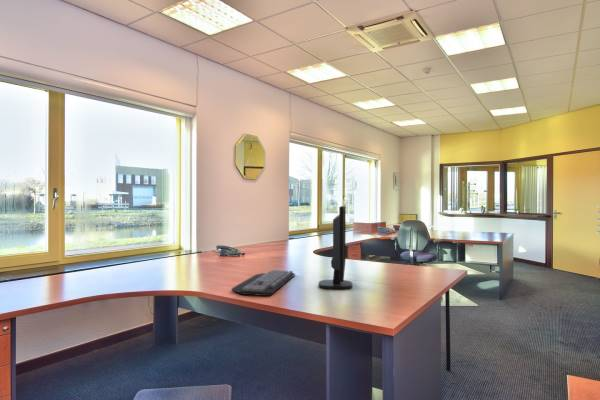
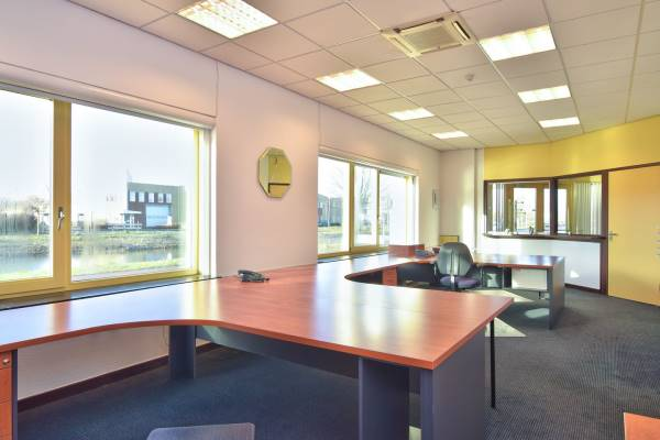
- keyboard [230,269,296,297]
- monitor [317,204,353,290]
